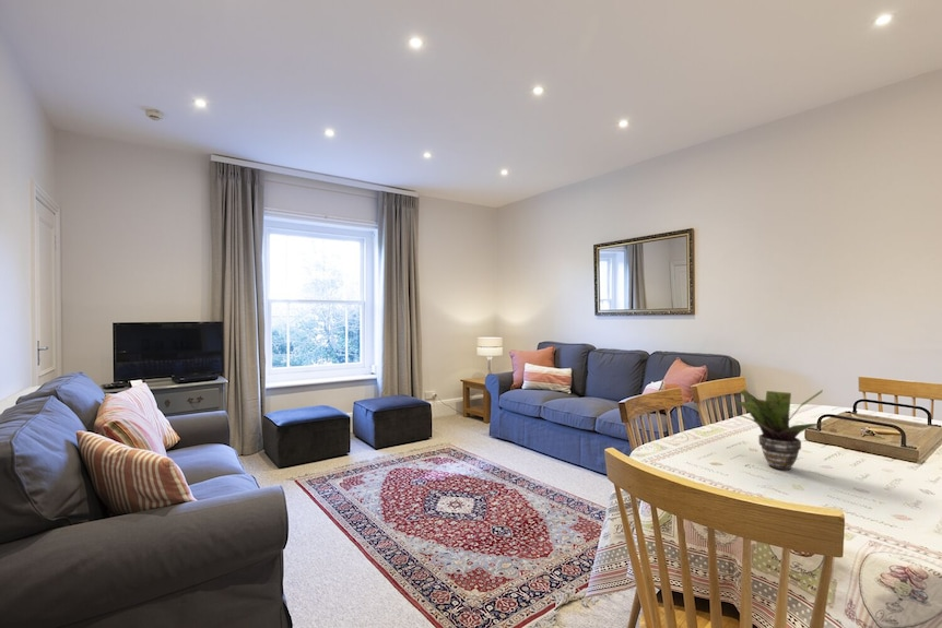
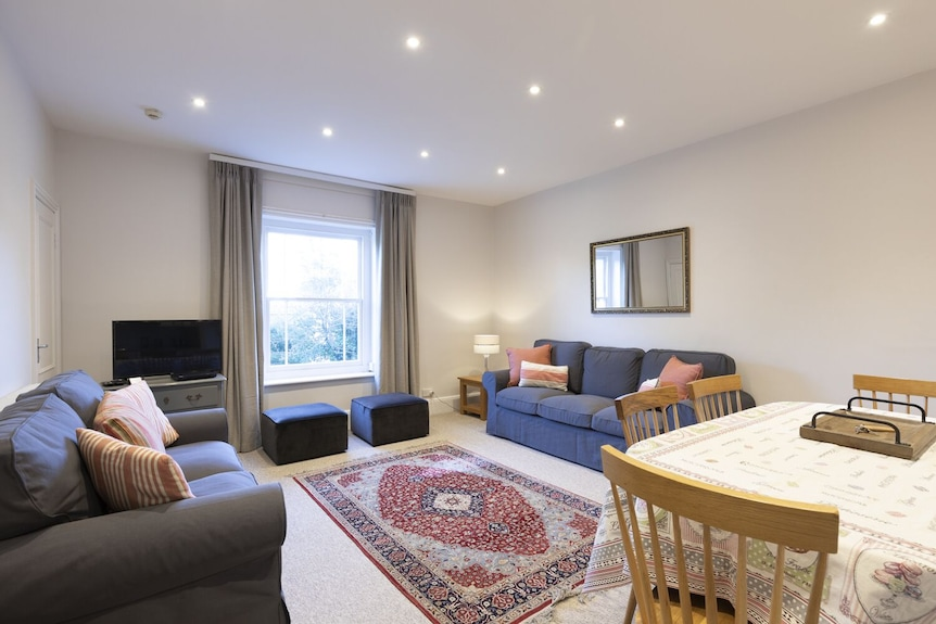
- potted plant [726,389,825,471]
